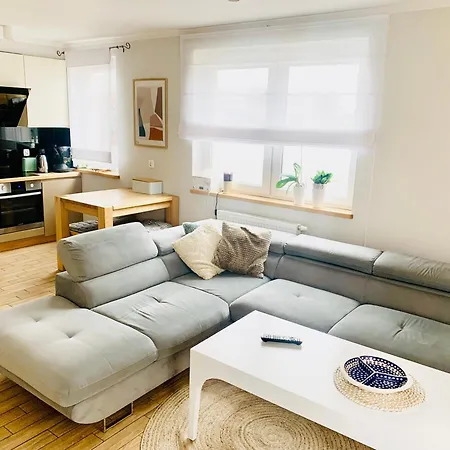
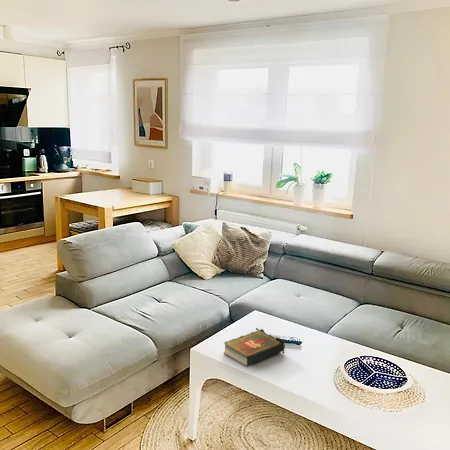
+ book [223,327,286,368]
